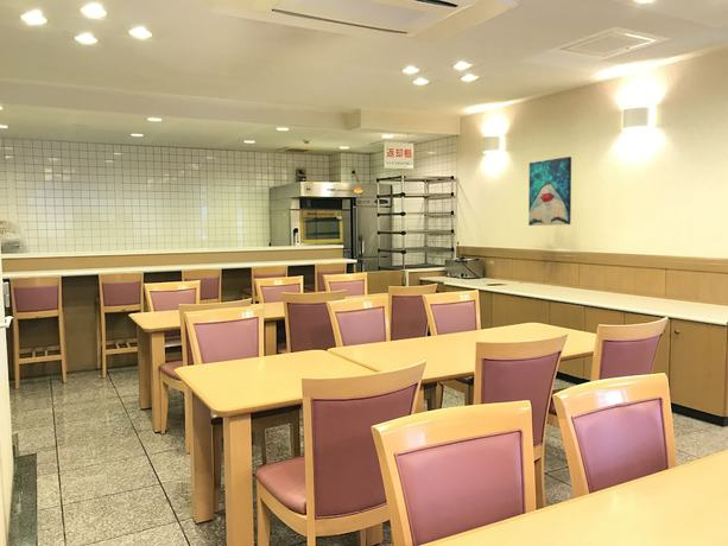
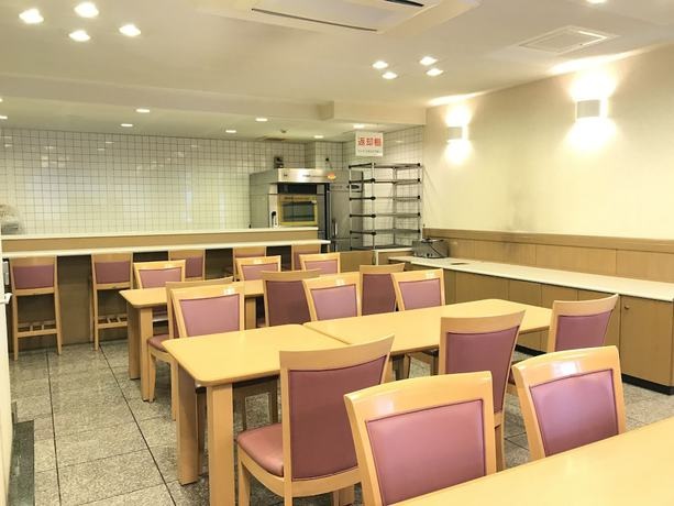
- wall art [527,155,572,227]
